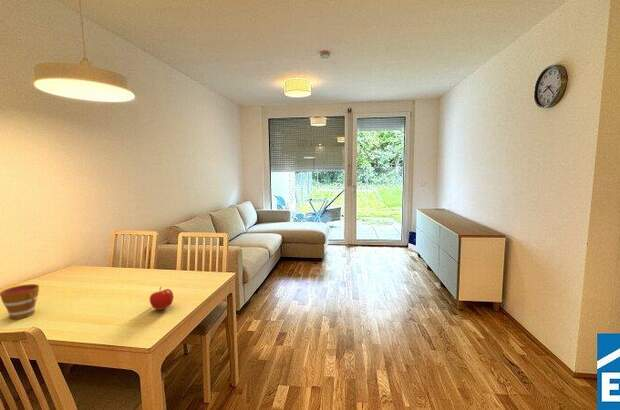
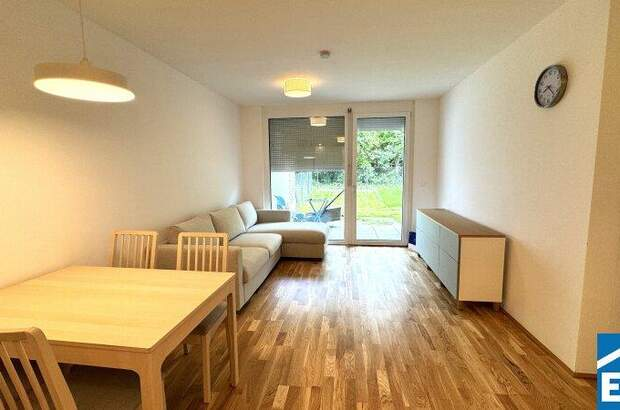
- cup [0,283,40,320]
- fruit [149,286,174,311]
